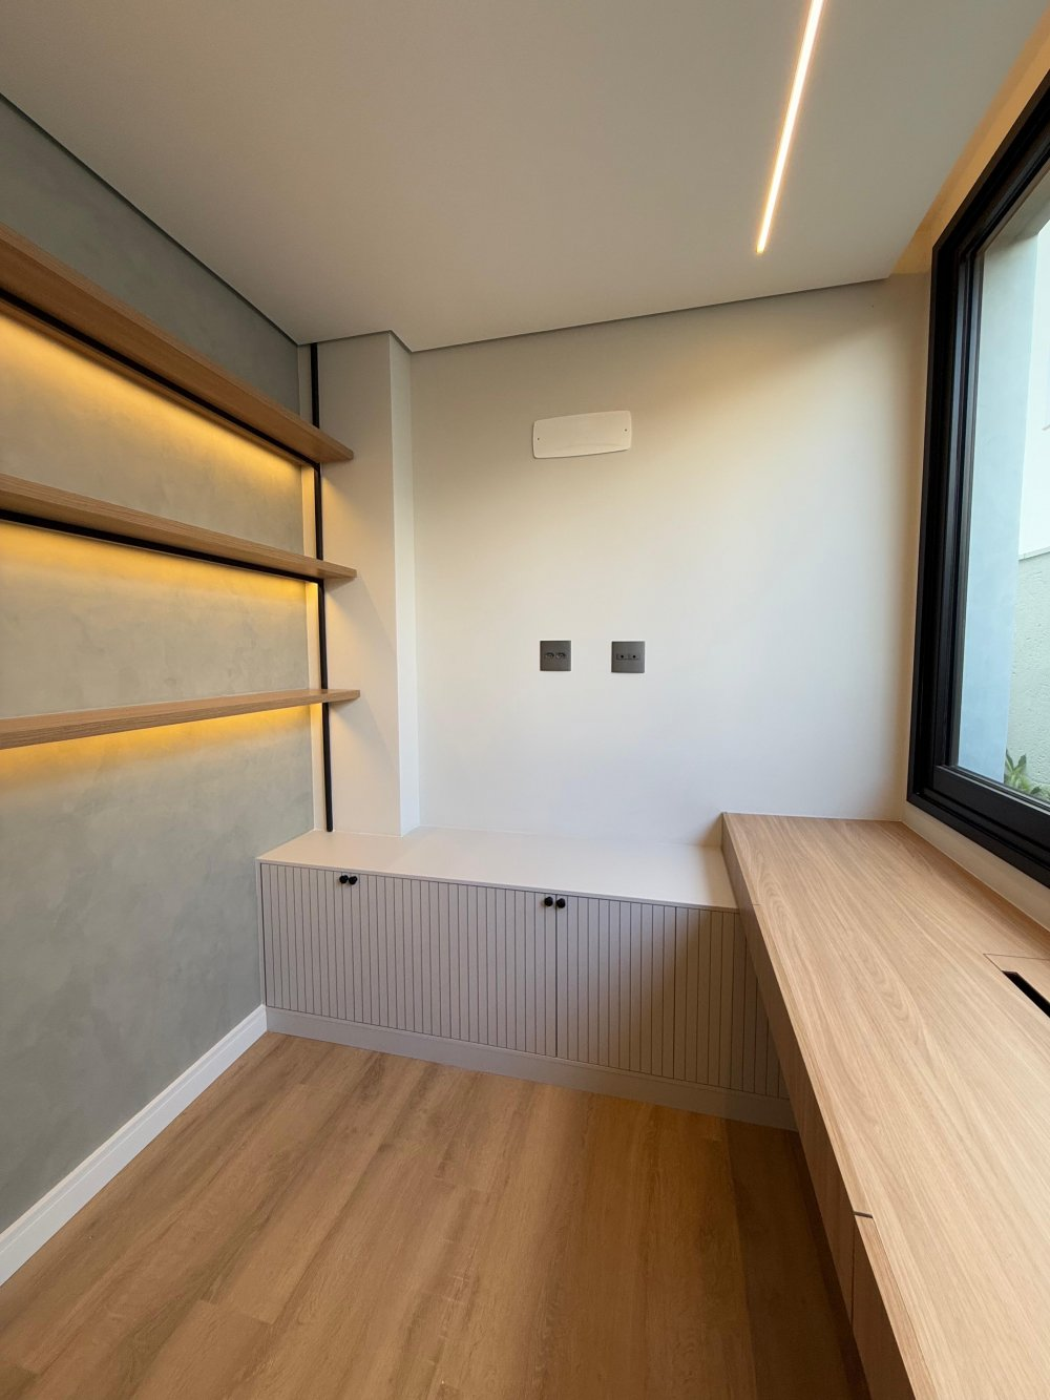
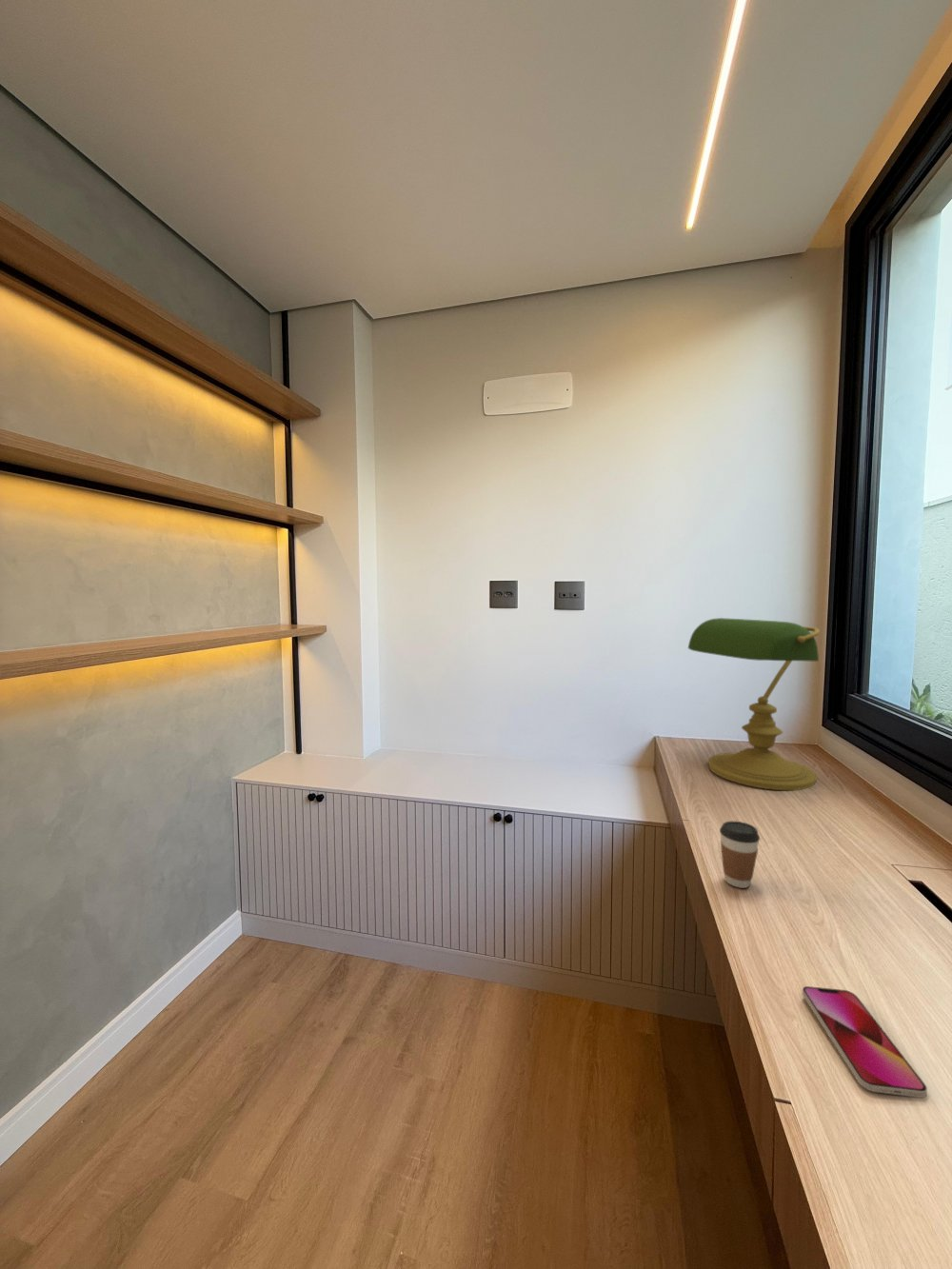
+ smartphone [802,985,928,1099]
+ desk lamp [687,617,821,791]
+ coffee cup [719,821,761,889]
